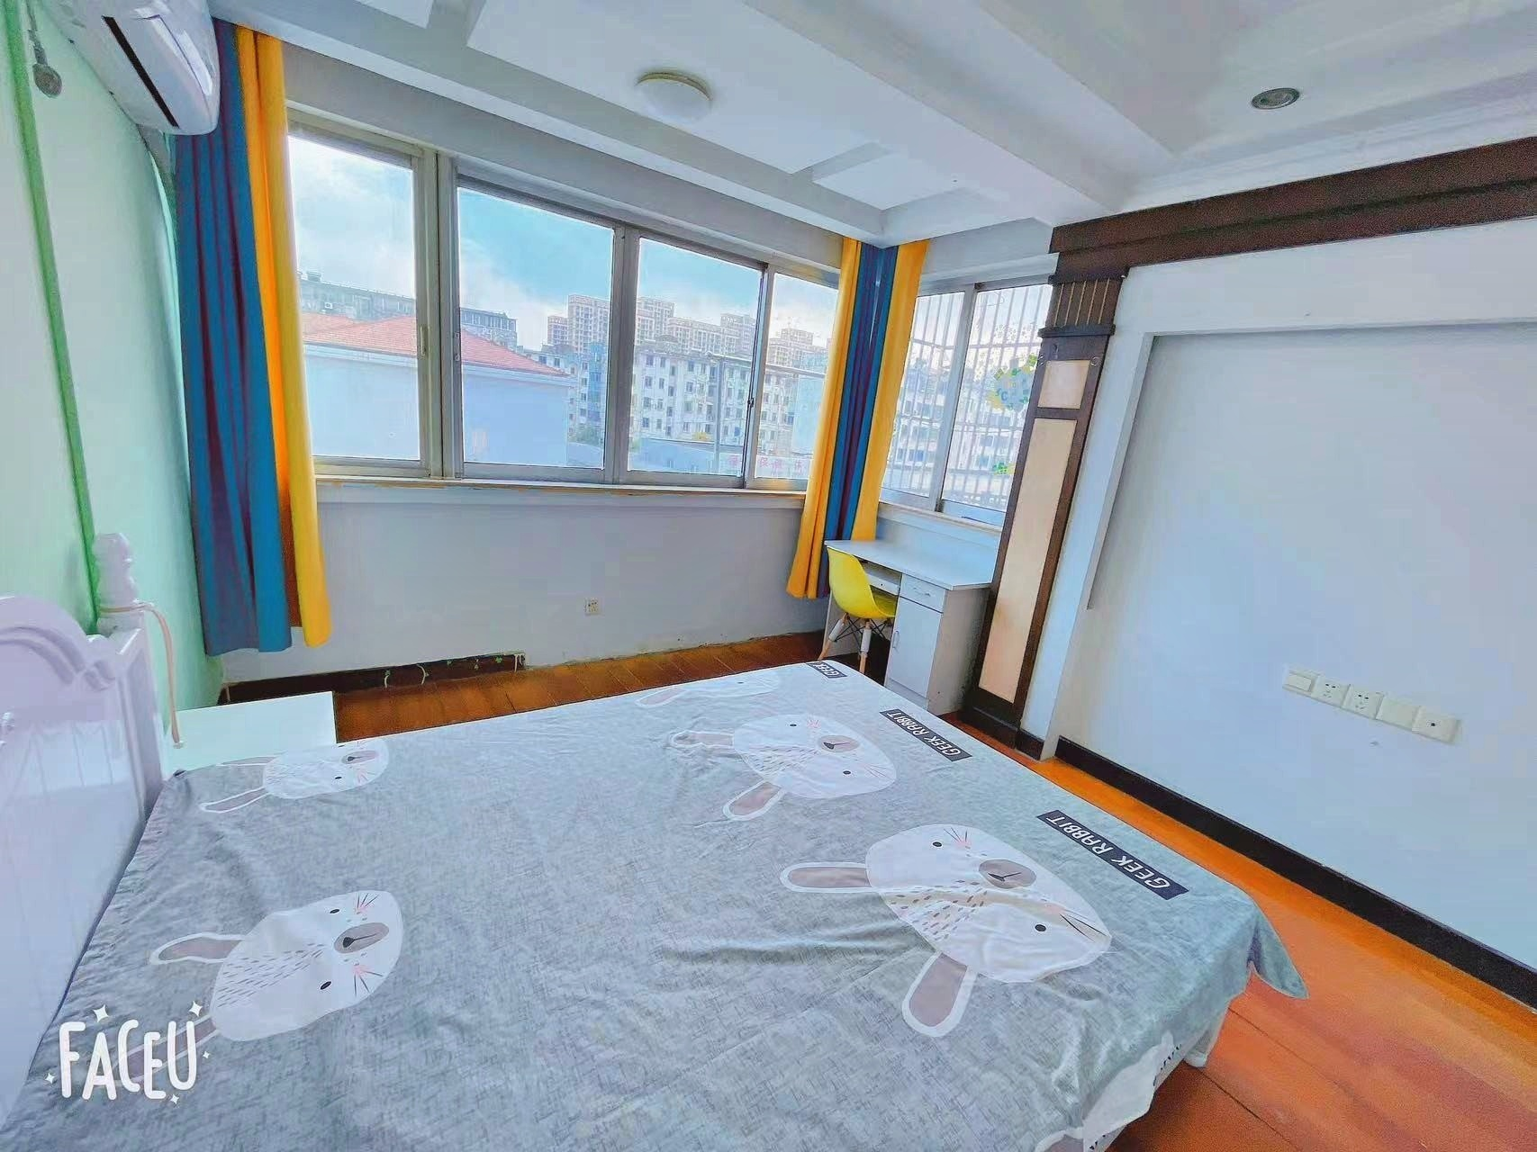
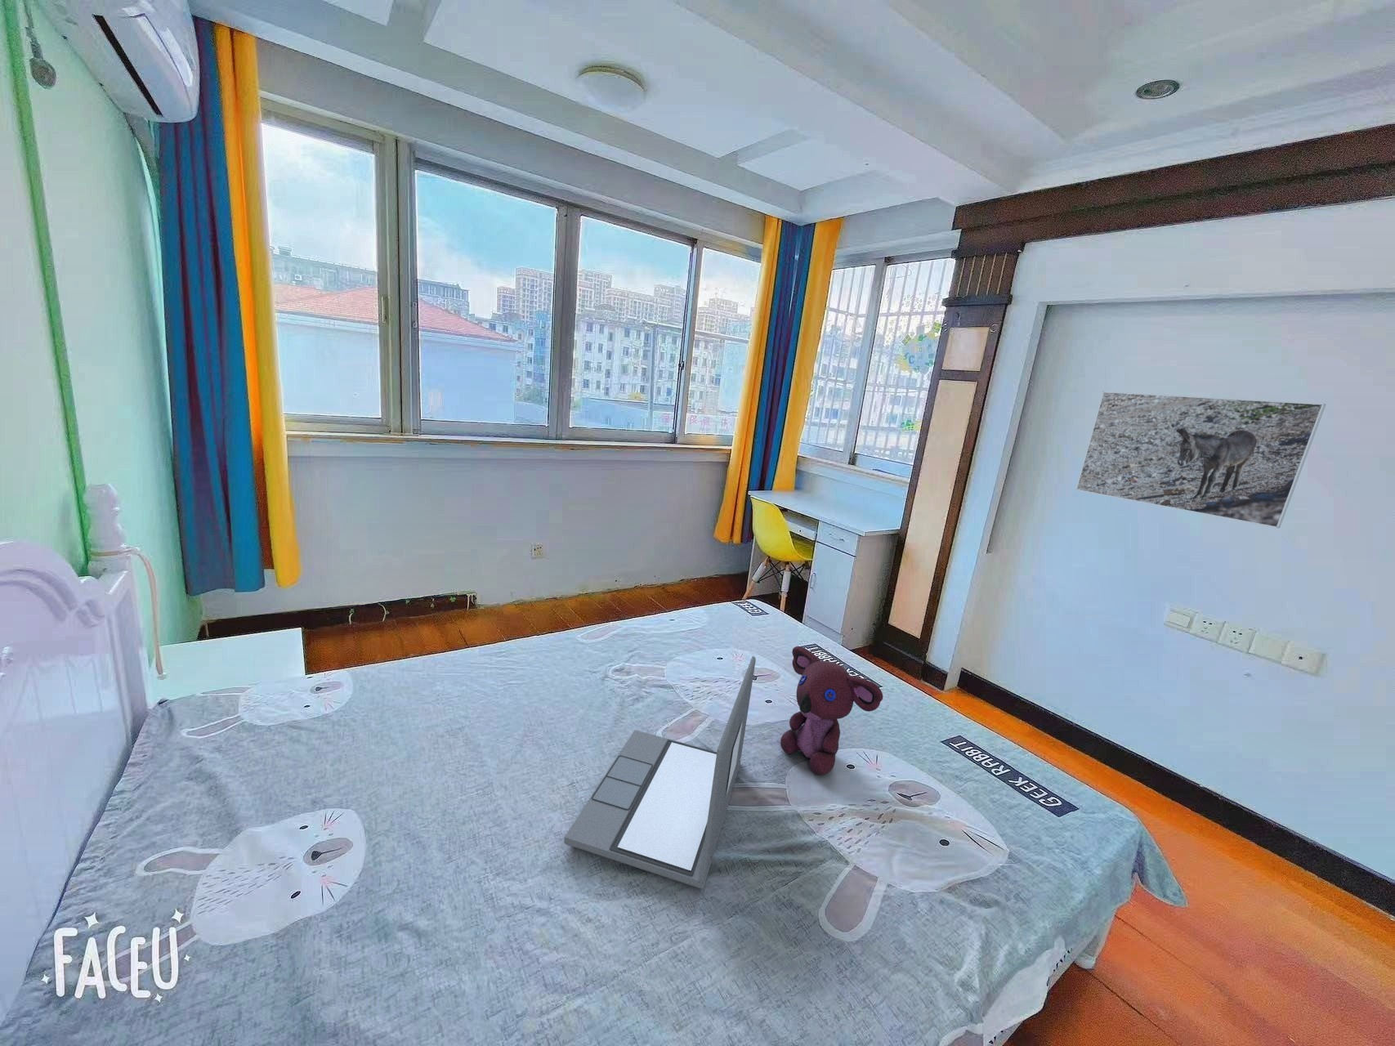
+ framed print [1074,391,1327,528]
+ laptop [563,655,757,890]
+ teddy bear [780,646,883,776]
